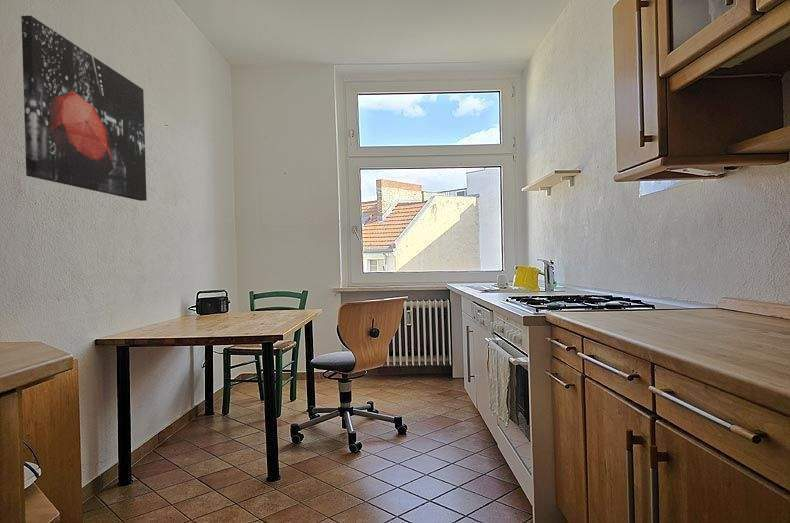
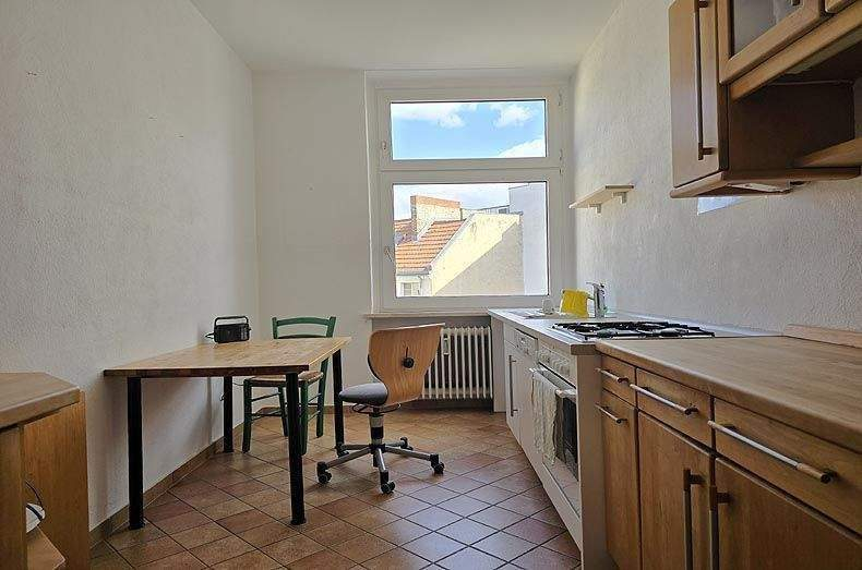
- wall art [20,15,148,202]
